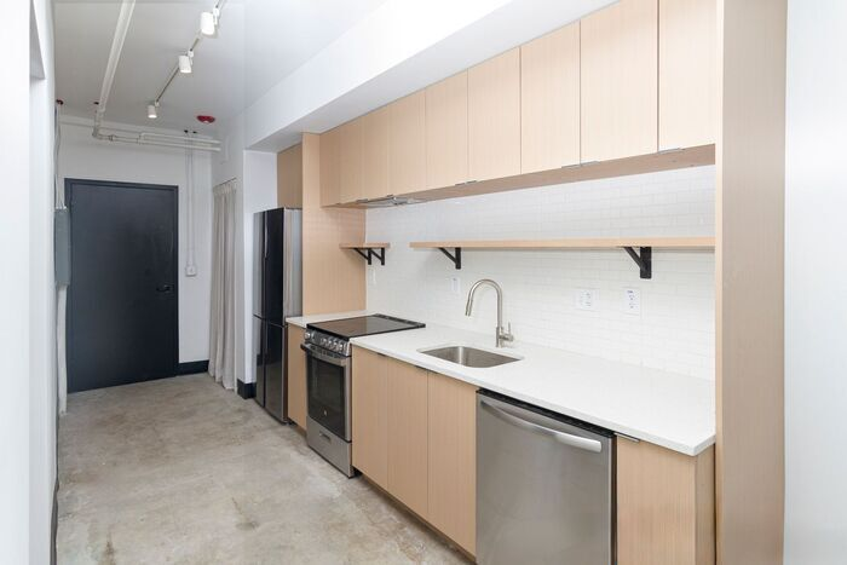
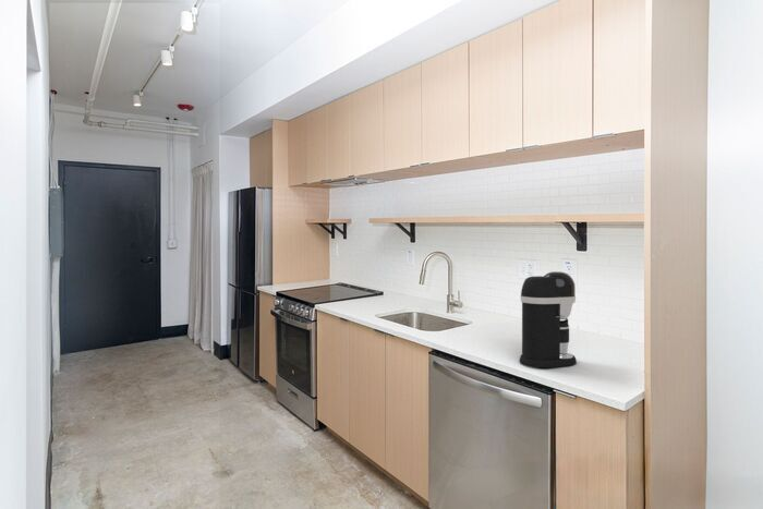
+ coffee maker [519,270,578,368]
